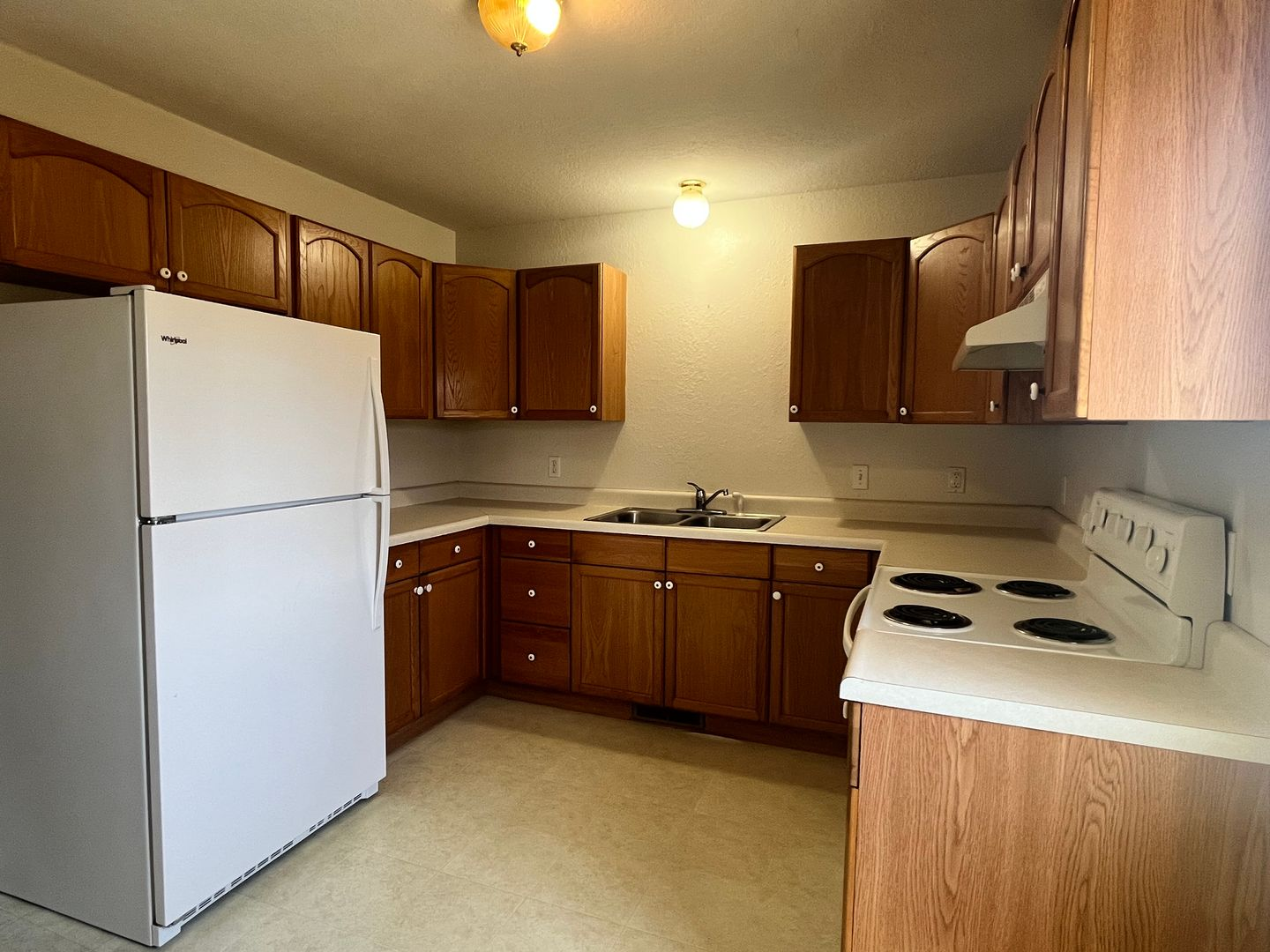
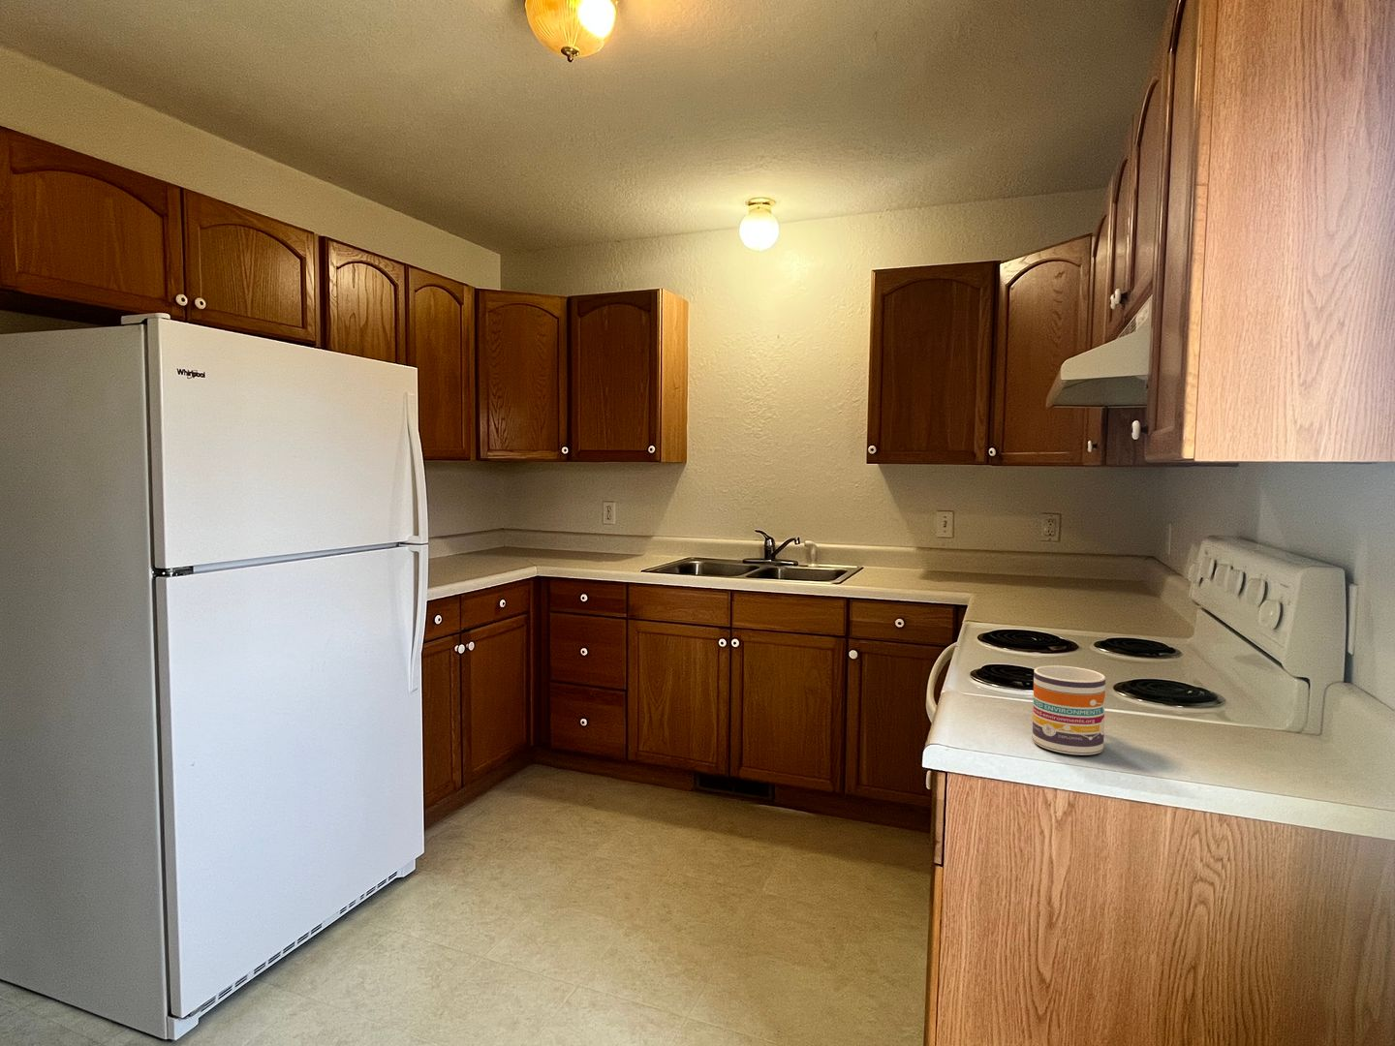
+ mug [1031,665,1106,756]
